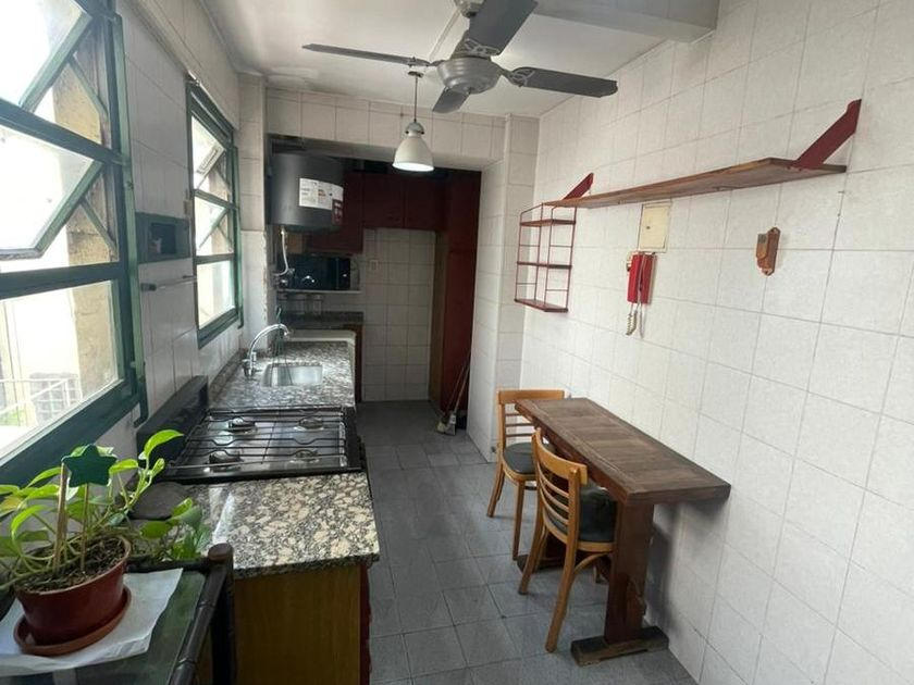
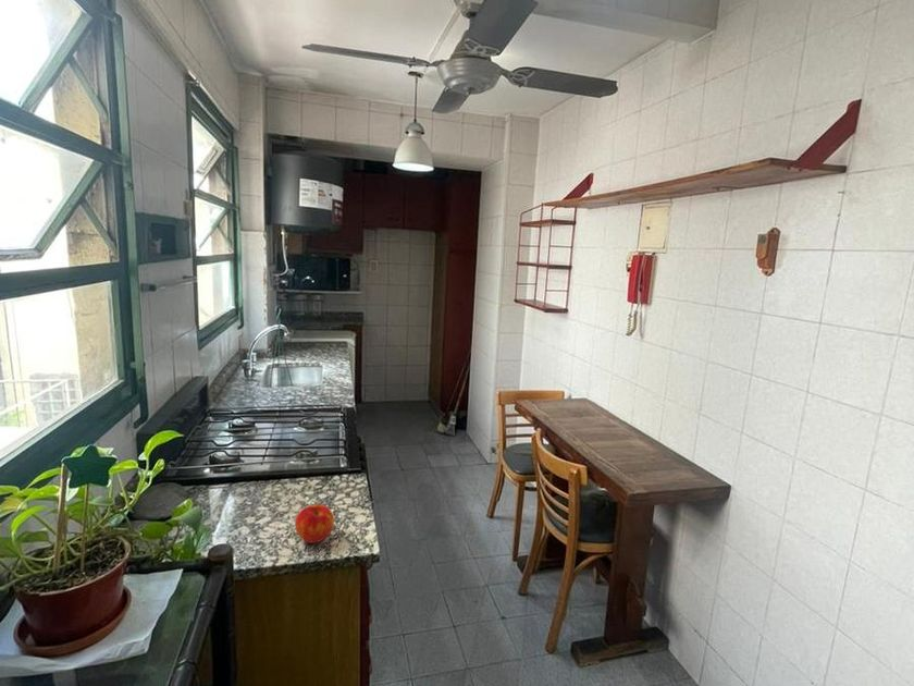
+ apple [294,503,335,544]
